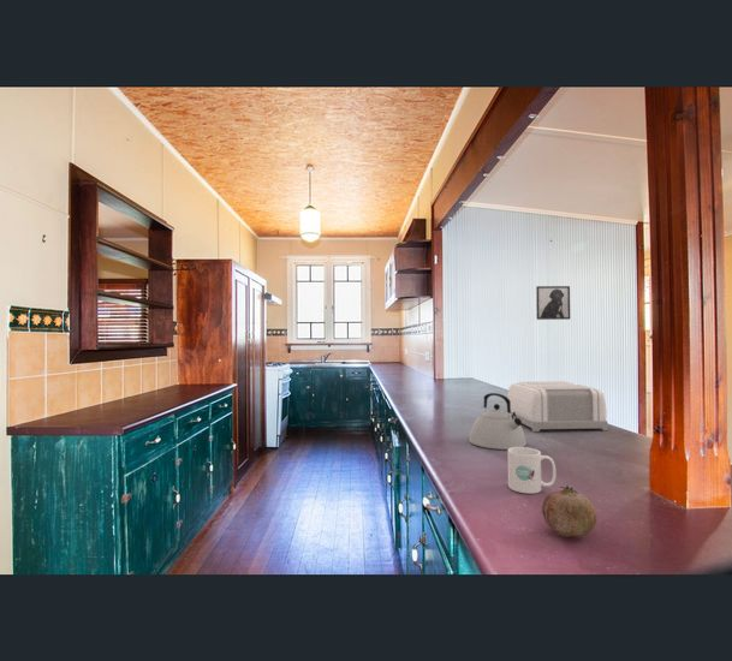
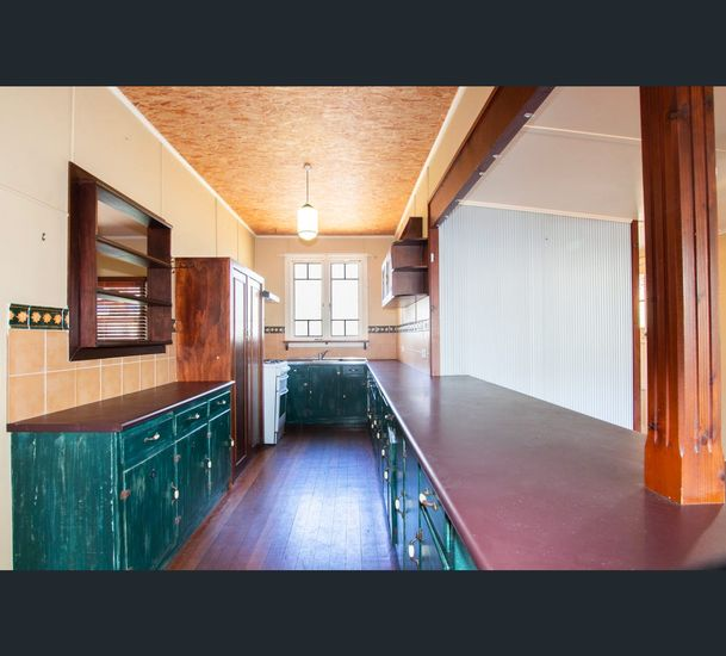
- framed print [535,285,571,321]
- toaster [506,380,608,433]
- kettle [468,392,528,451]
- fruit [541,484,599,538]
- mug [507,446,557,495]
